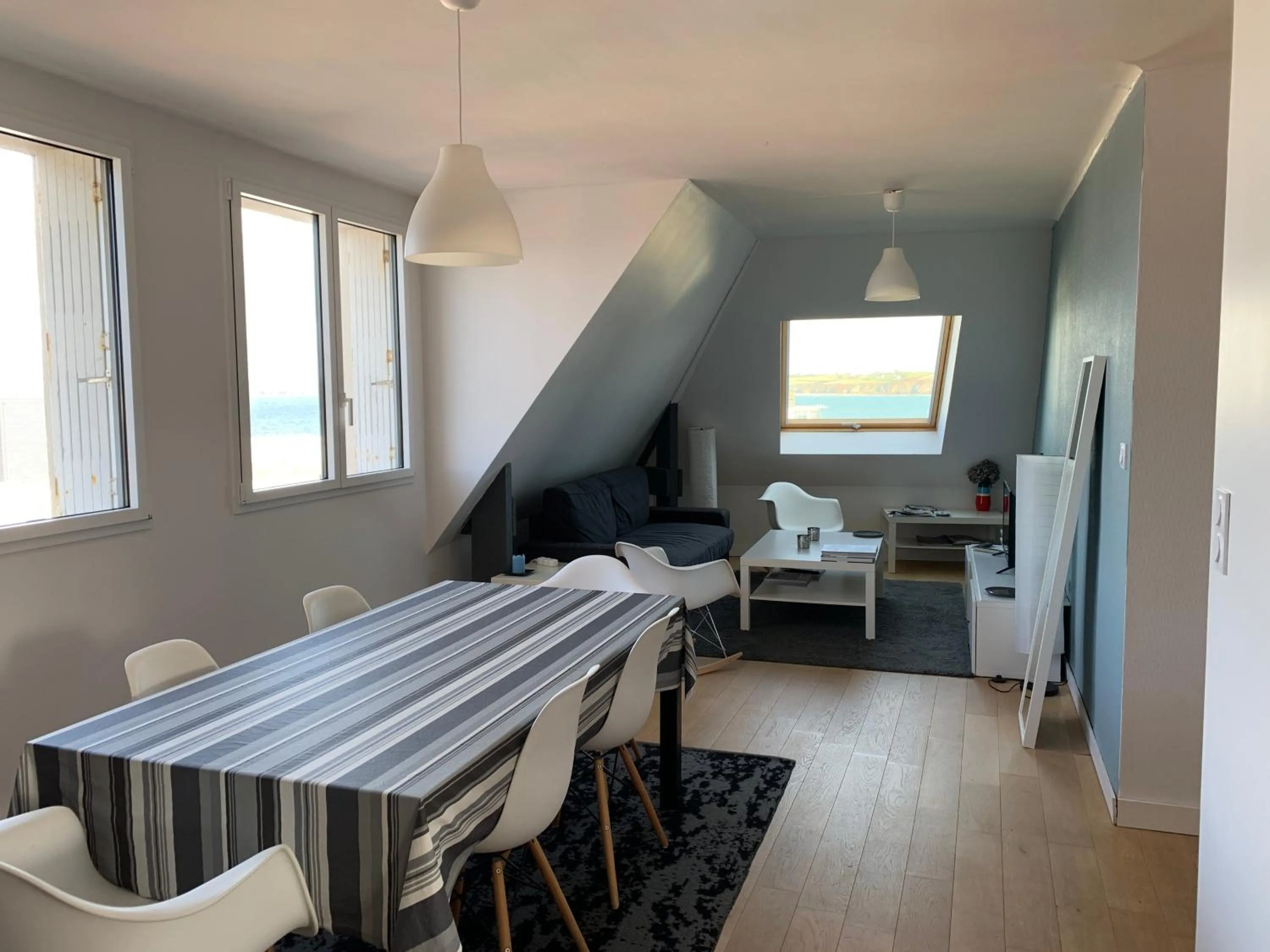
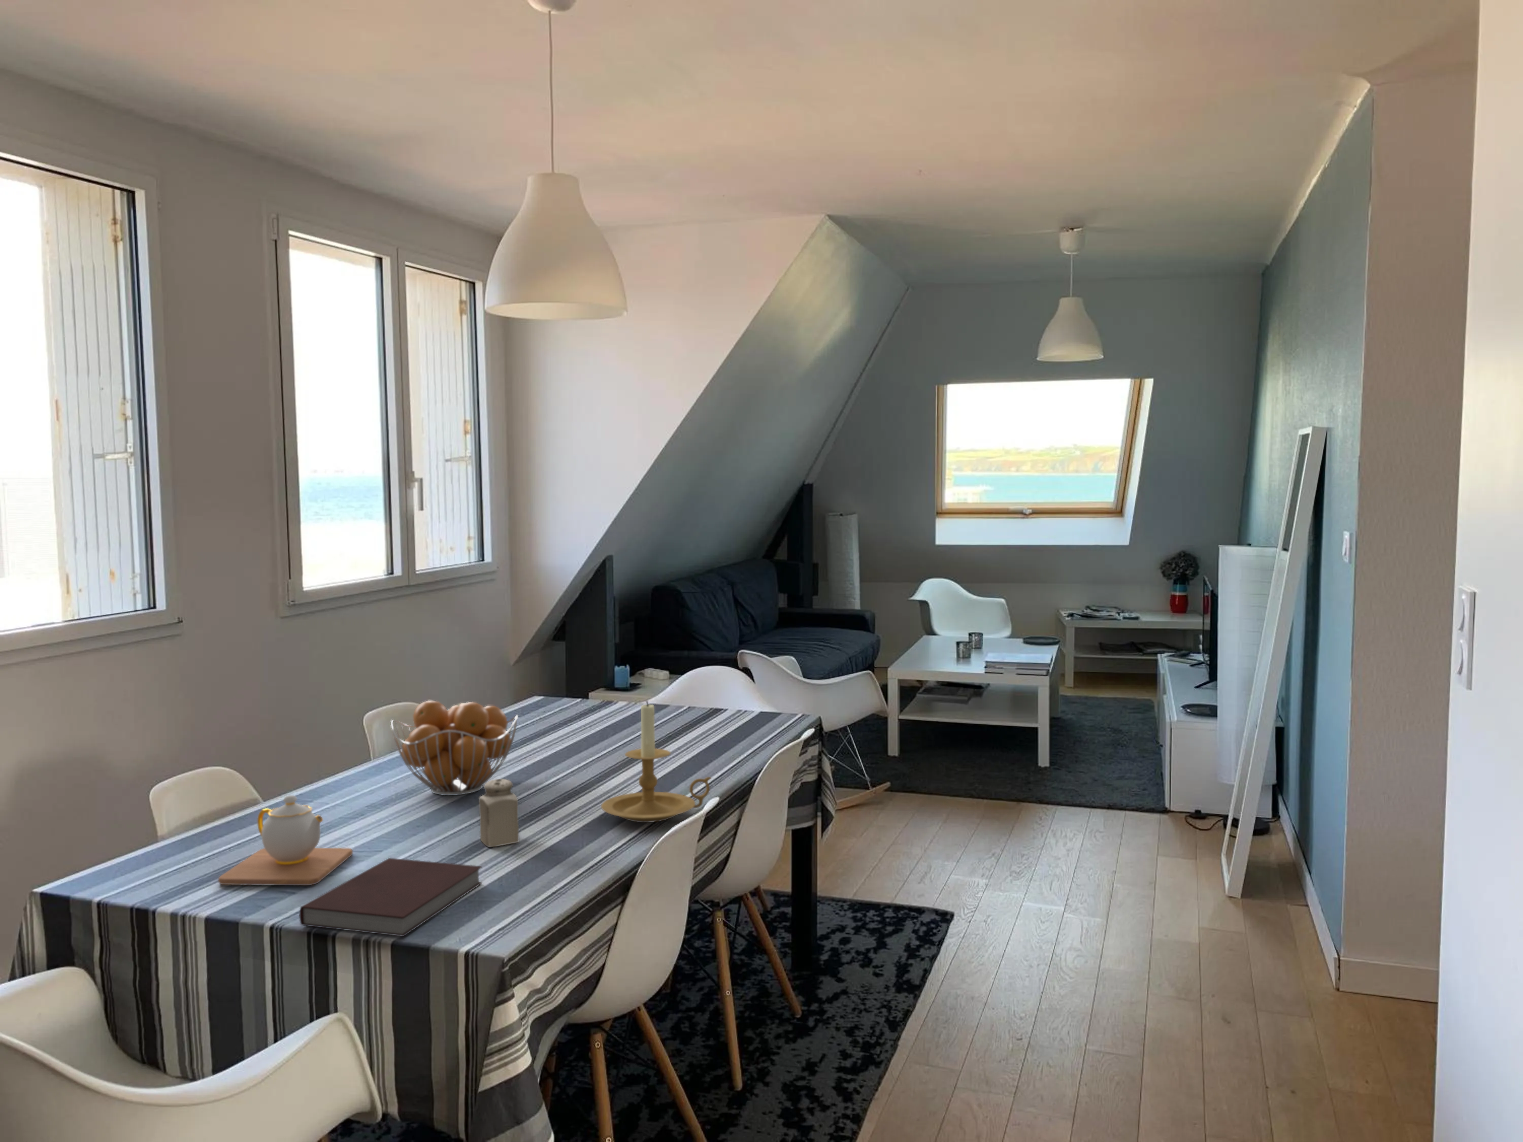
+ fruit basket [391,699,518,795]
+ notebook [299,858,483,937]
+ salt shaker [478,779,519,848]
+ candle holder [601,699,712,823]
+ teapot [218,795,354,885]
